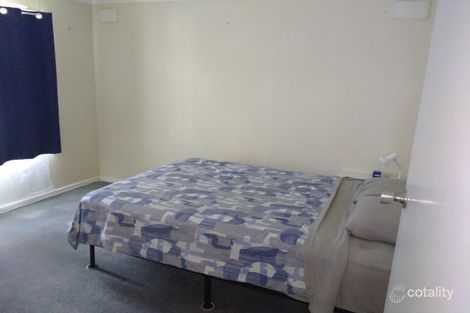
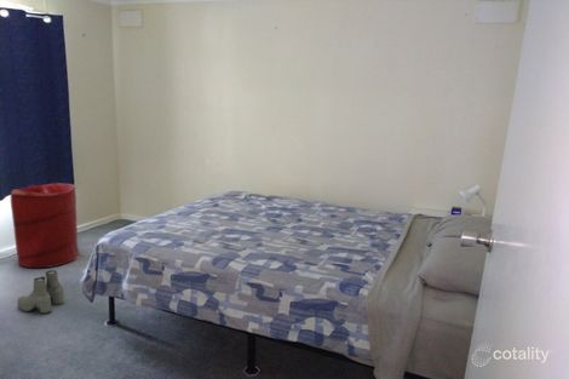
+ boots [17,269,65,315]
+ laundry hamper [10,182,80,269]
